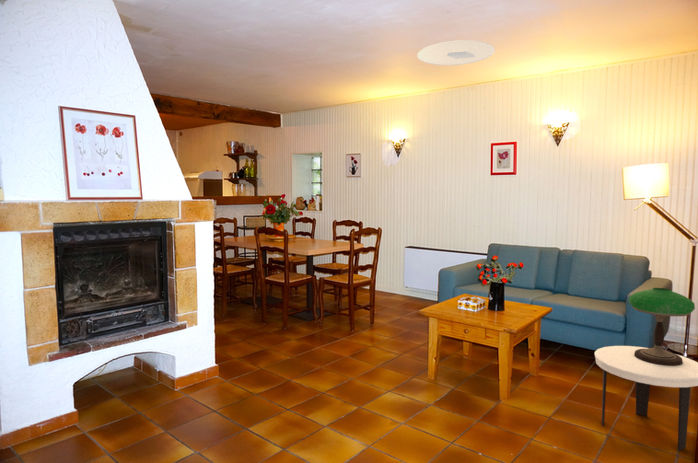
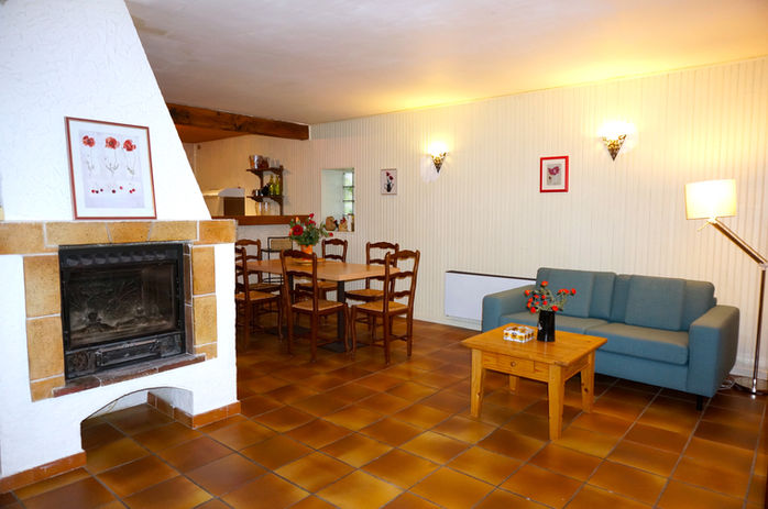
- side table [594,345,698,451]
- ceiling light [416,39,496,66]
- table lamp [628,287,696,366]
